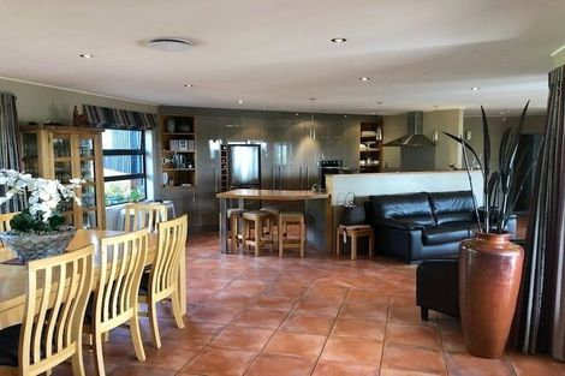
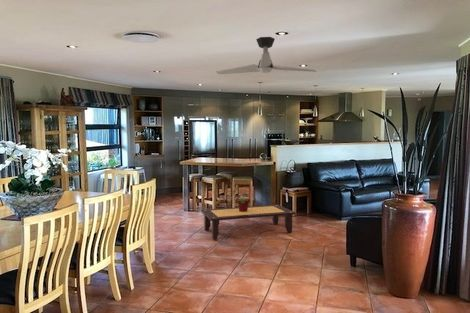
+ potted plant [227,186,250,212]
+ ceiling fan [215,36,317,75]
+ coffee table [200,204,297,241]
